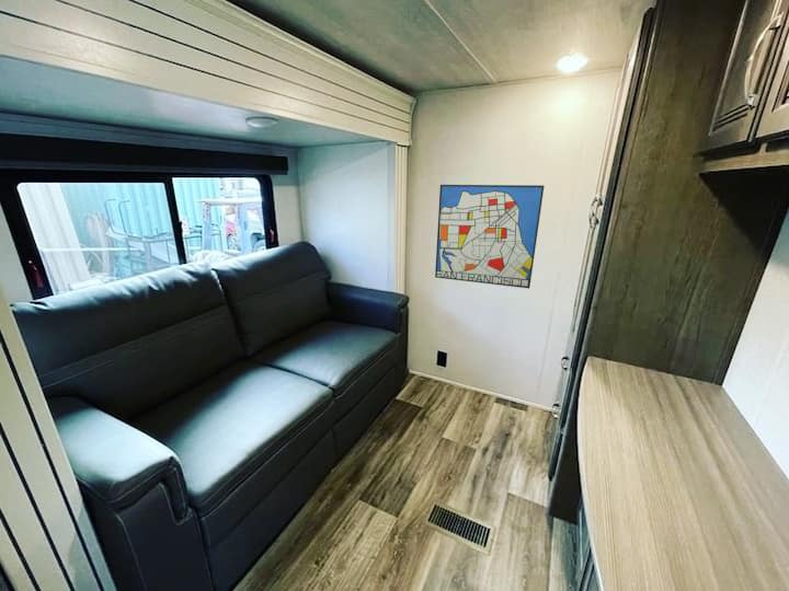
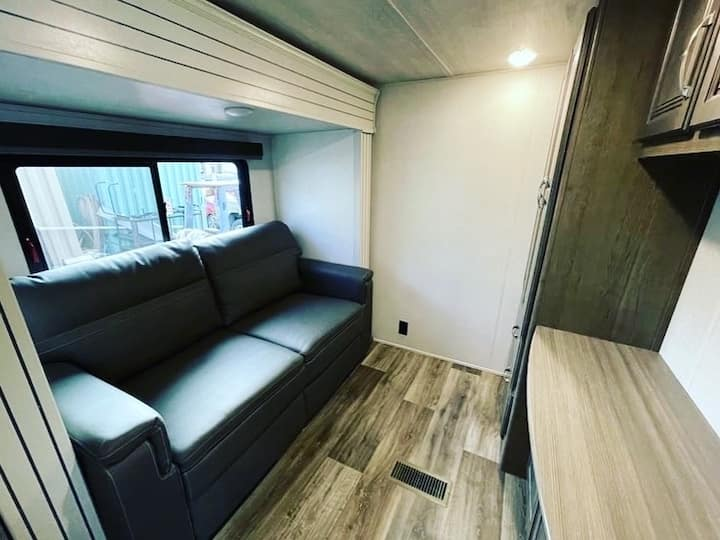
- wall art [434,184,545,289]
